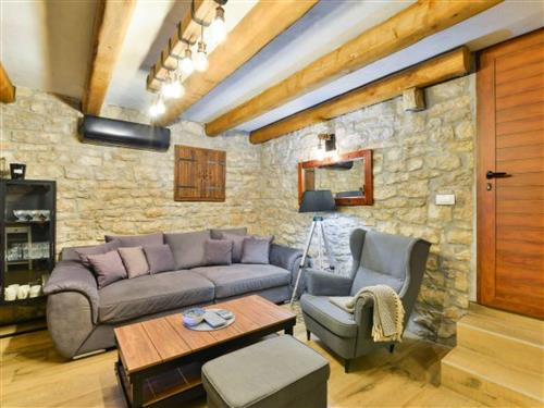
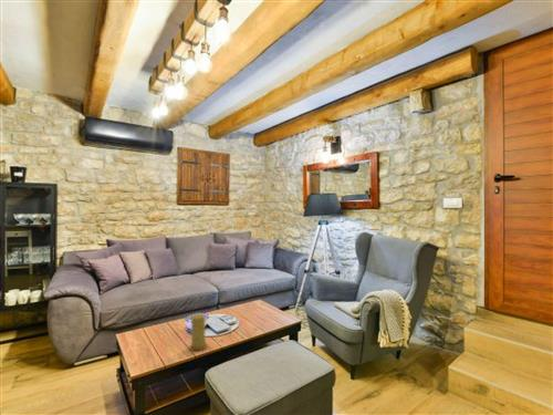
+ candle [188,313,209,352]
